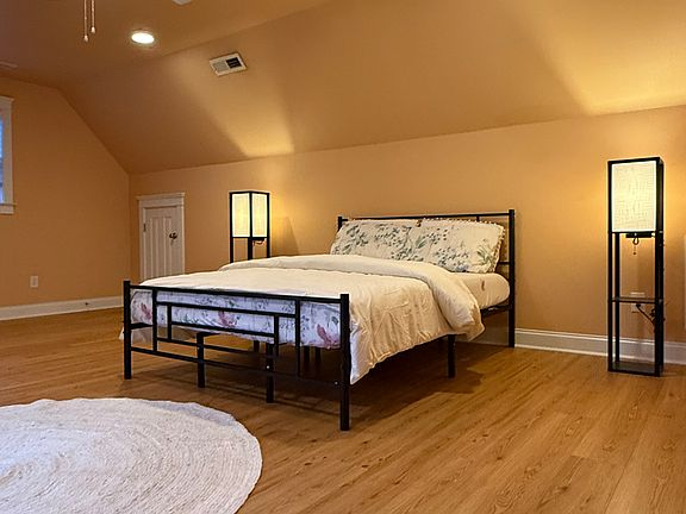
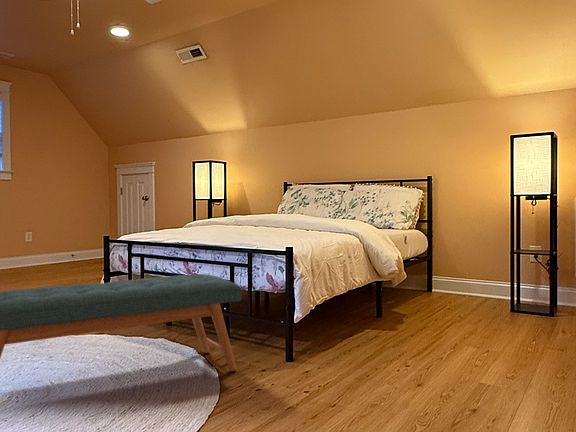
+ bench [0,273,243,371]
